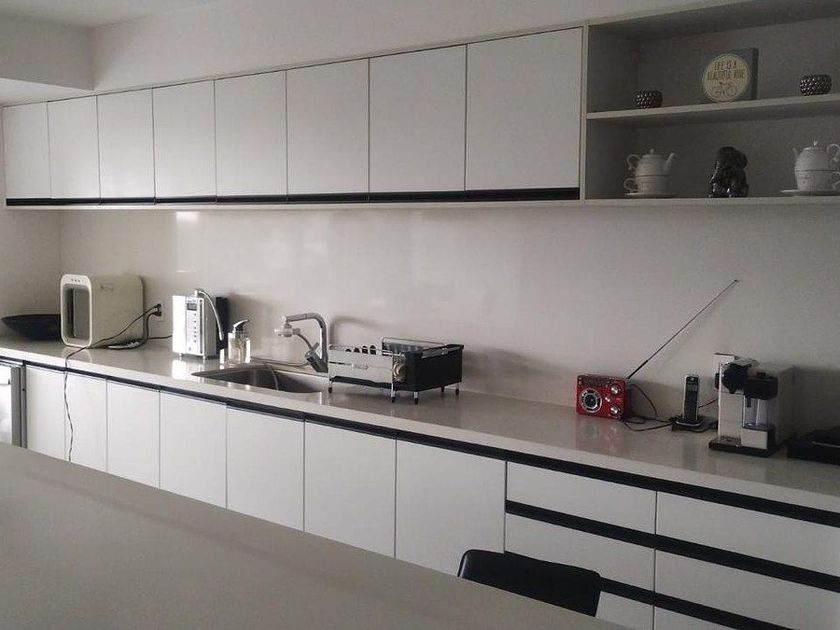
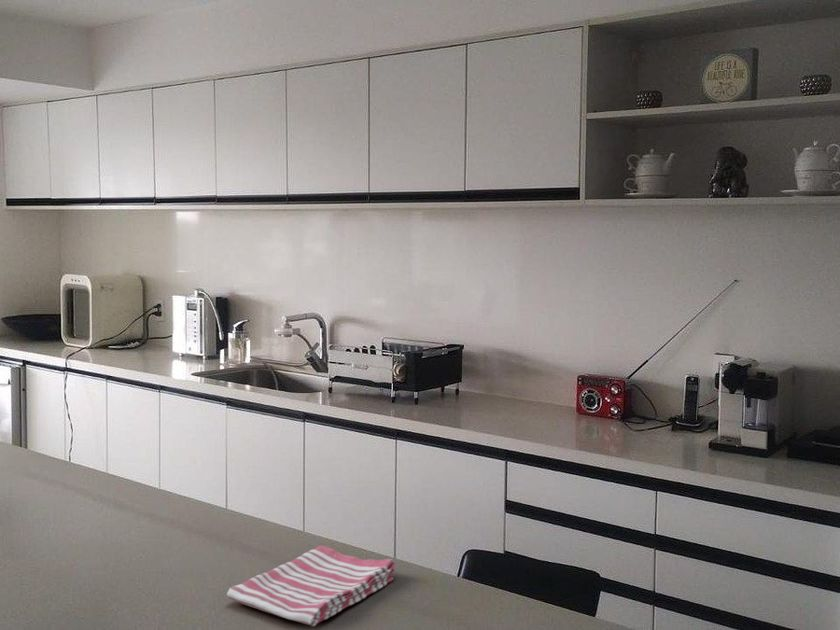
+ dish towel [226,544,396,627]
